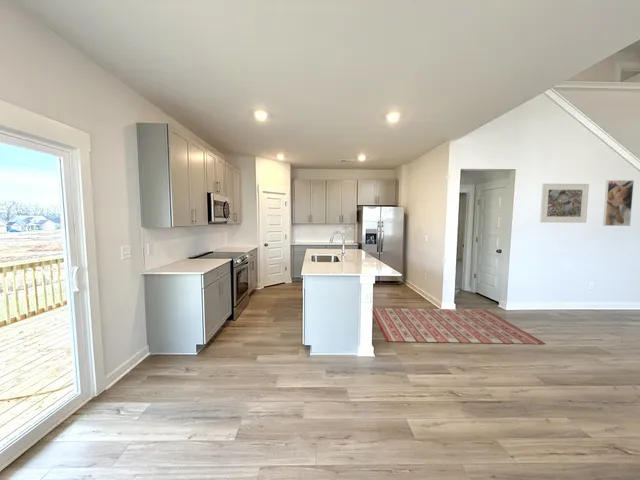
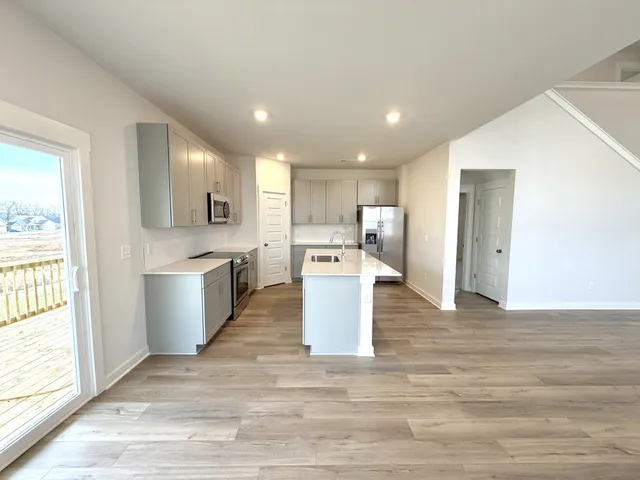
- rug [372,307,546,345]
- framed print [539,183,590,224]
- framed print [602,179,635,227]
